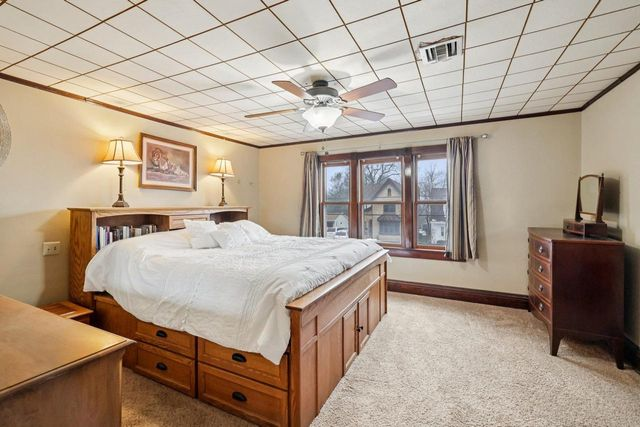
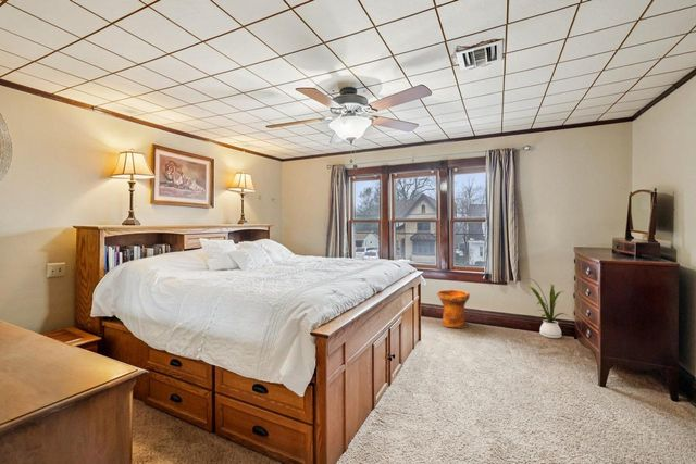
+ woven basket [436,289,471,329]
+ house plant [527,277,568,339]
